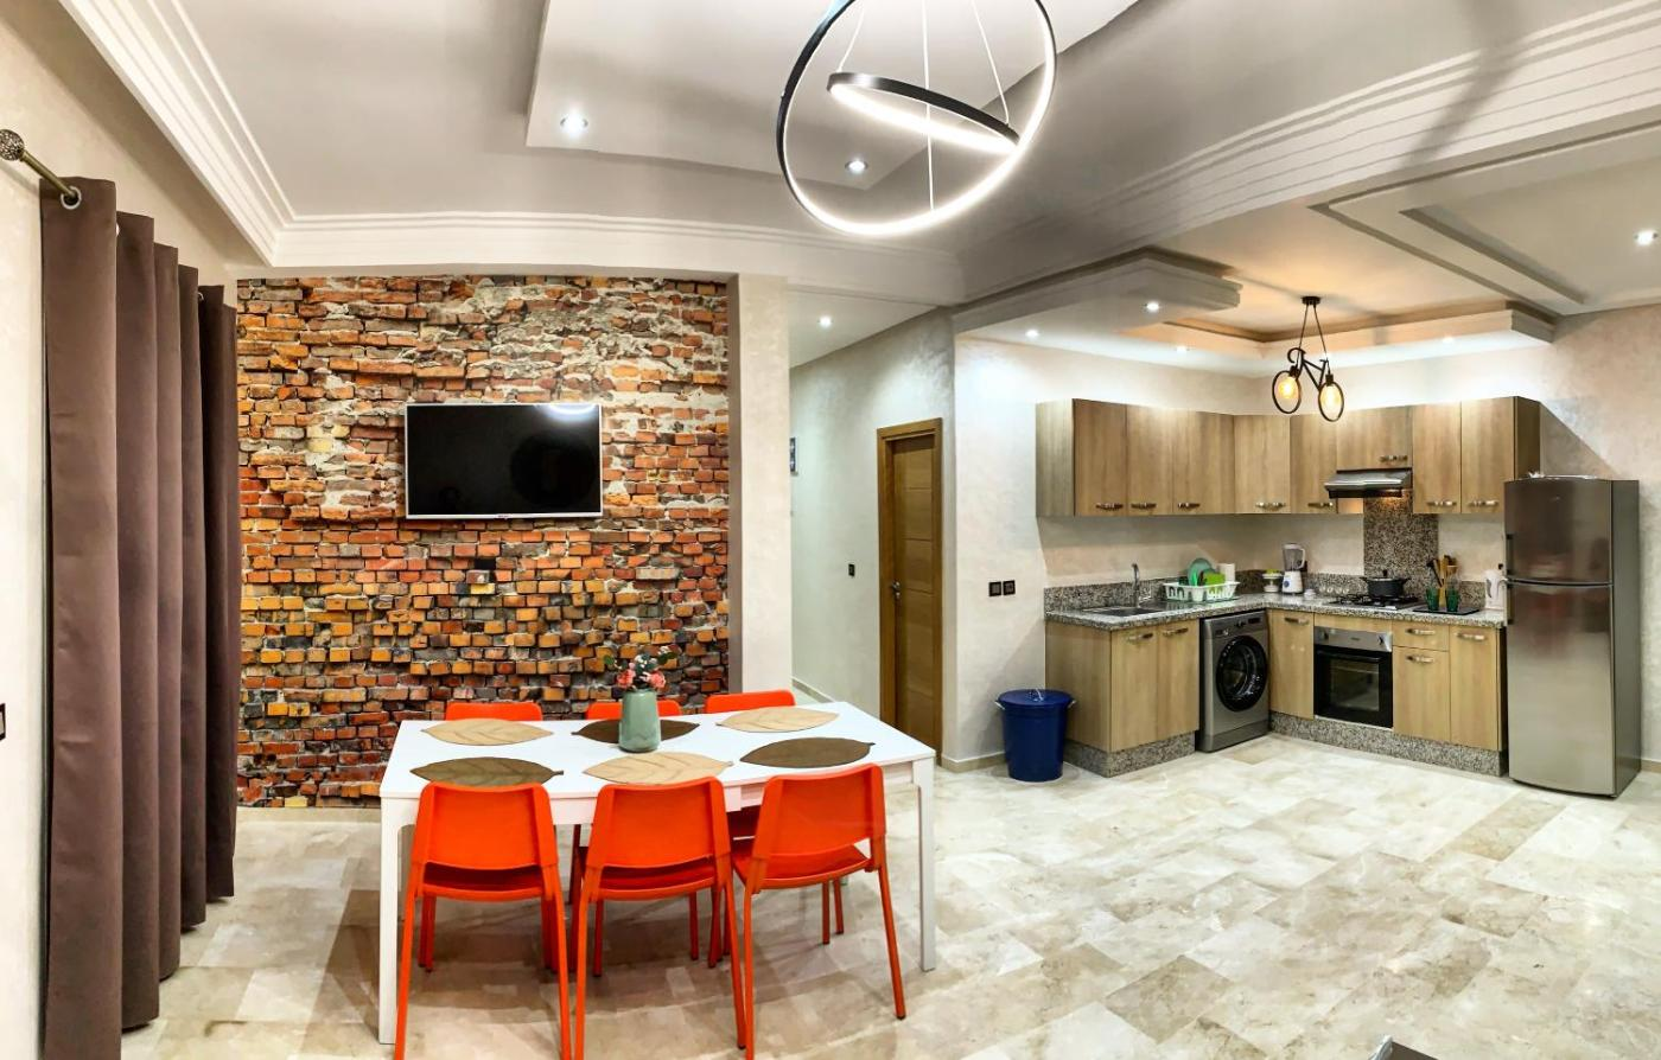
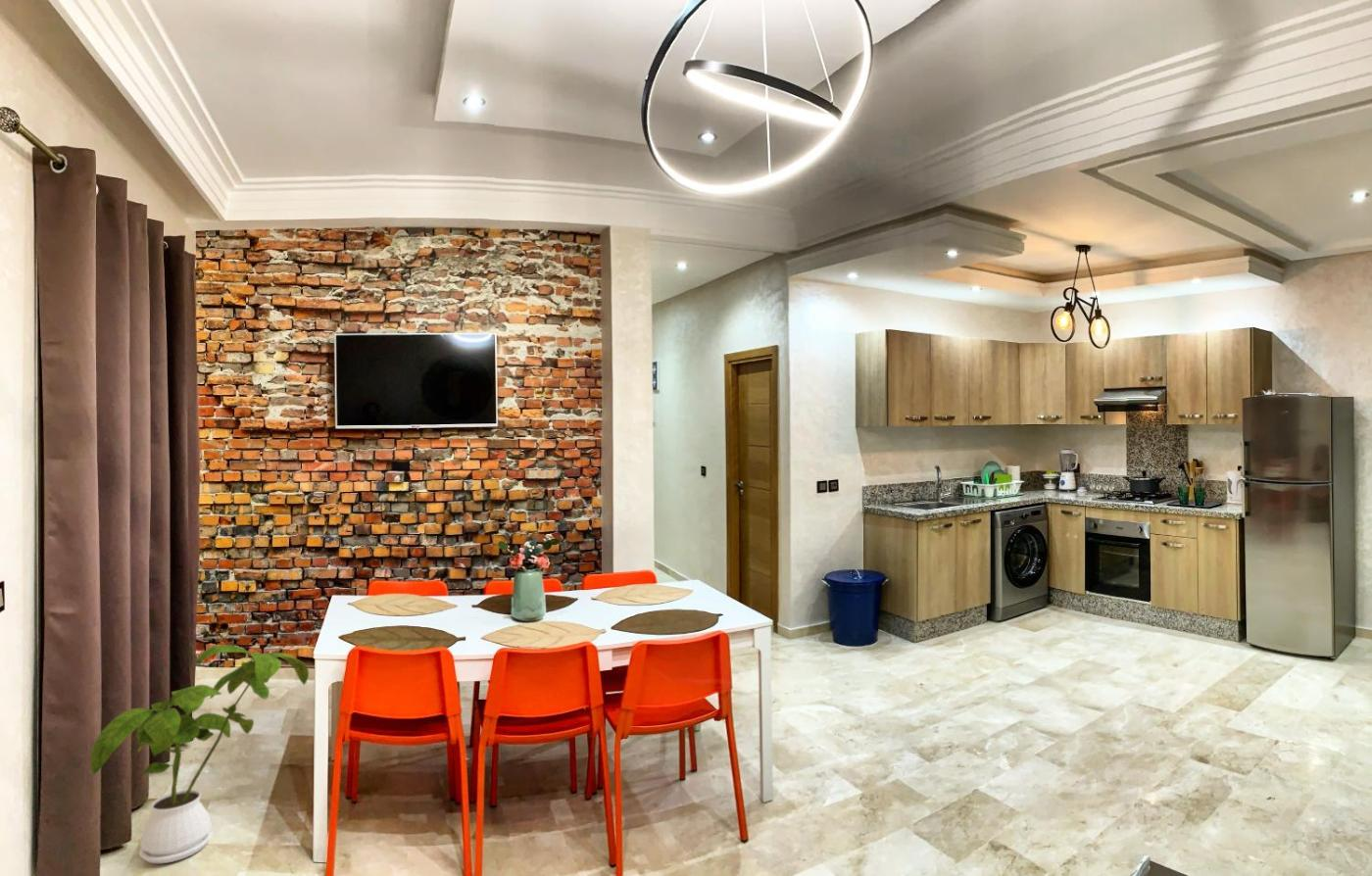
+ house plant [89,644,310,864]
